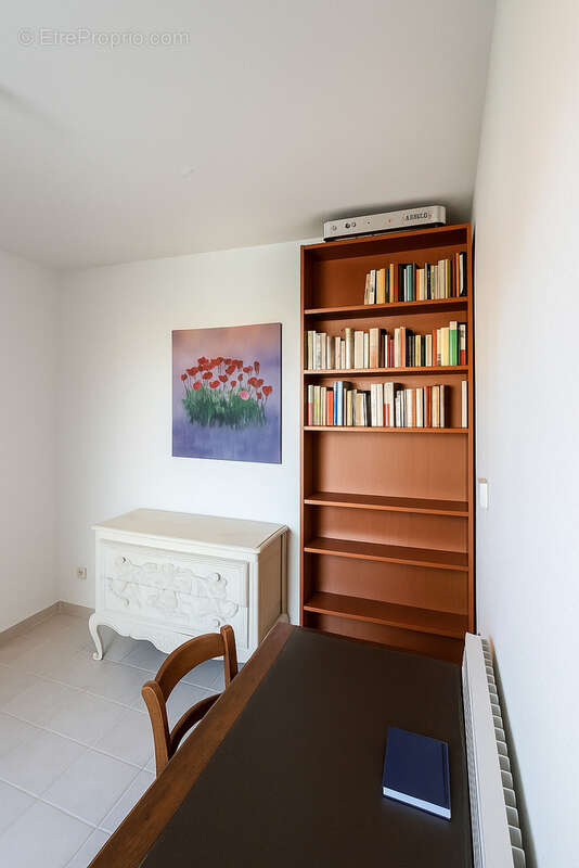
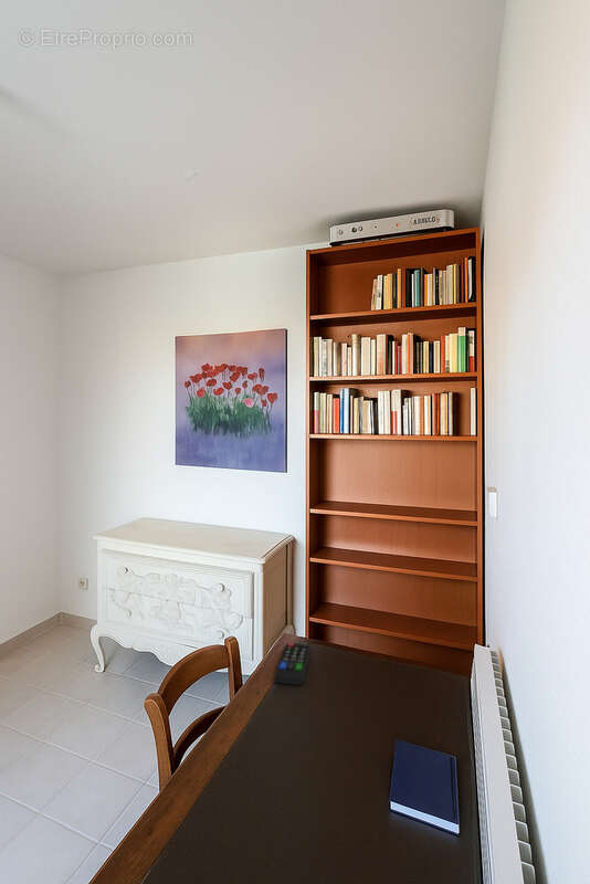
+ remote control [273,642,312,686]
